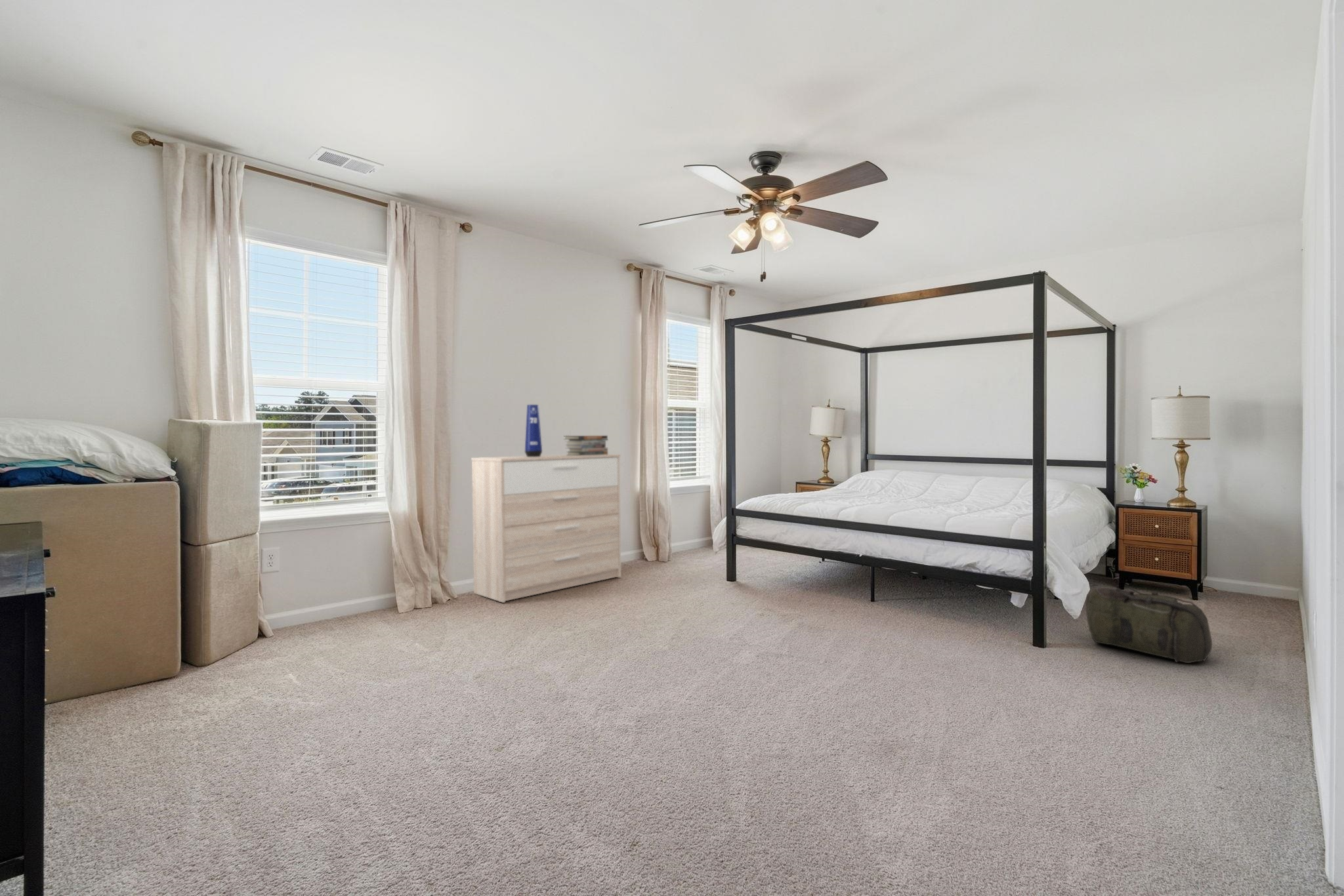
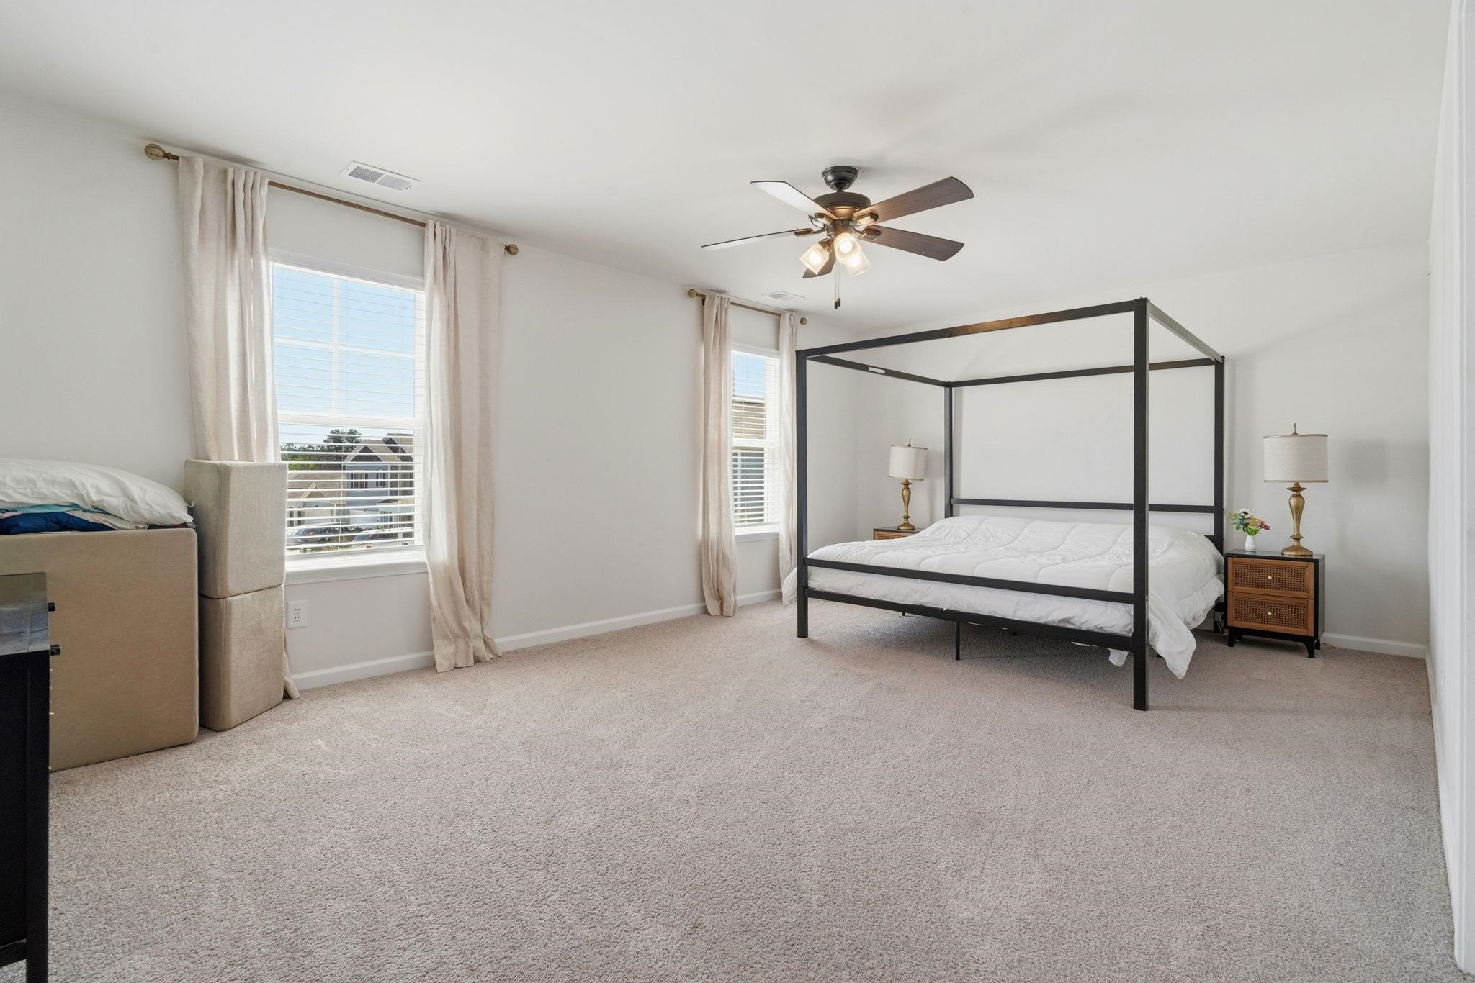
- sideboard [471,453,621,603]
- book stack [563,435,608,455]
- backpack [1085,584,1213,664]
- vase [524,404,543,457]
